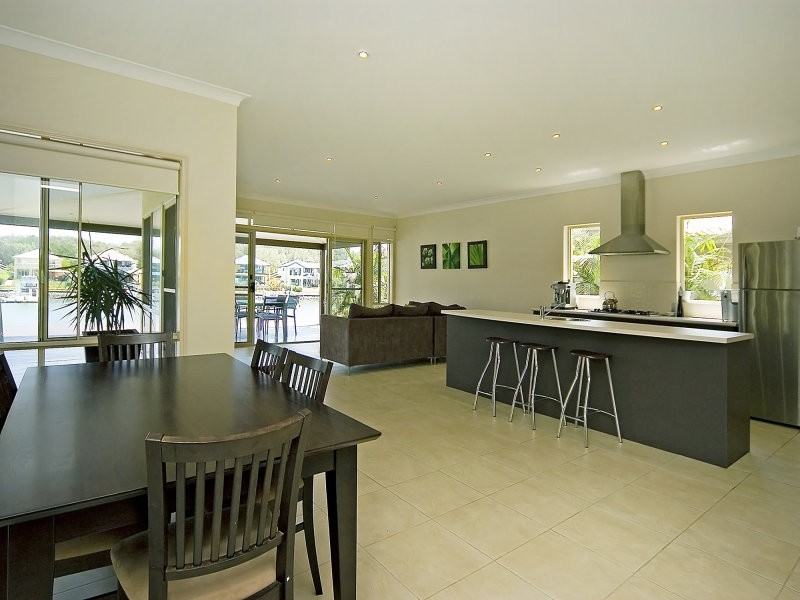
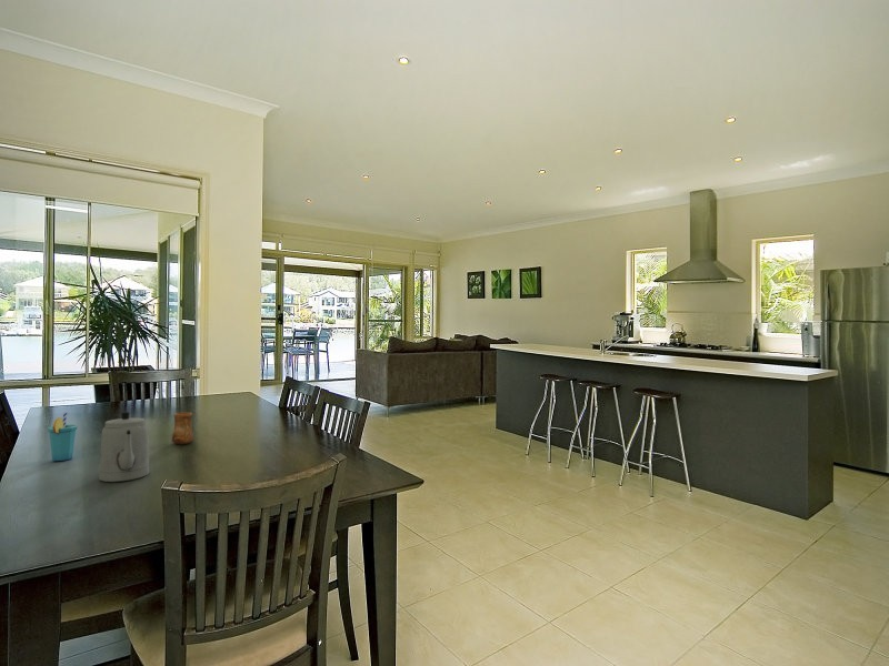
+ cup [47,411,78,462]
+ teapot [98,411,150,483]
+ cup [170,412,194,445]
